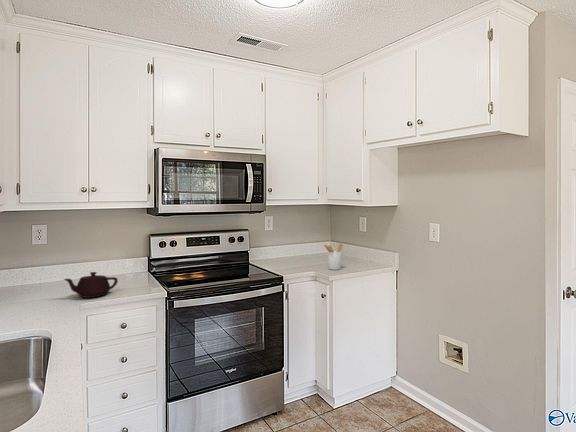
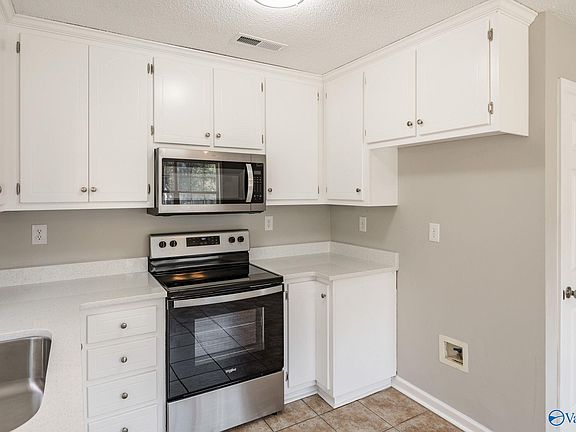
- teapot [63,271,119,299]
- utensil holder [323,243,344,271]
